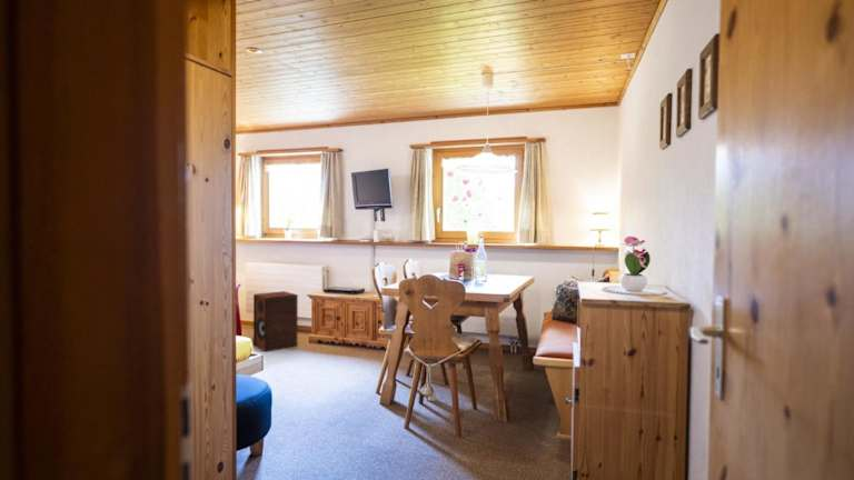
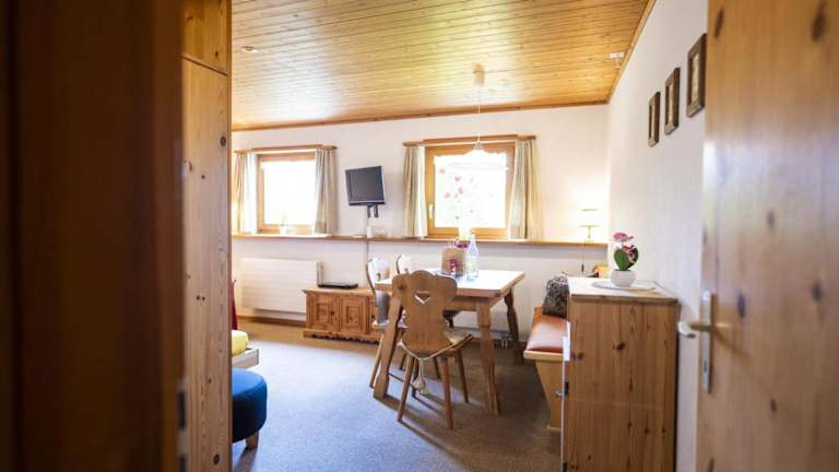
- speaker [252,290,299,353]
